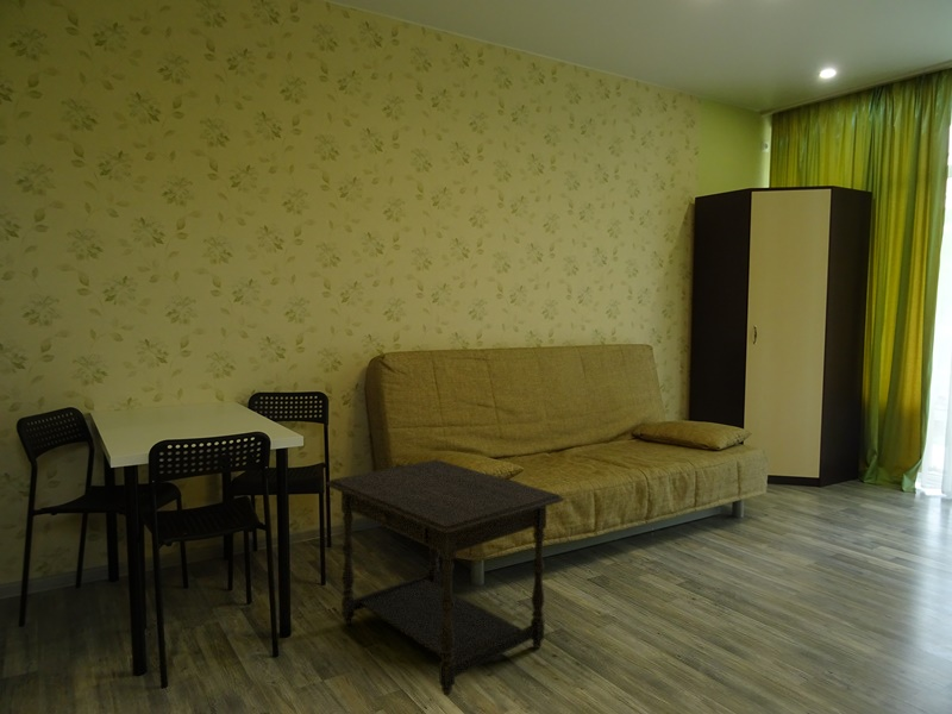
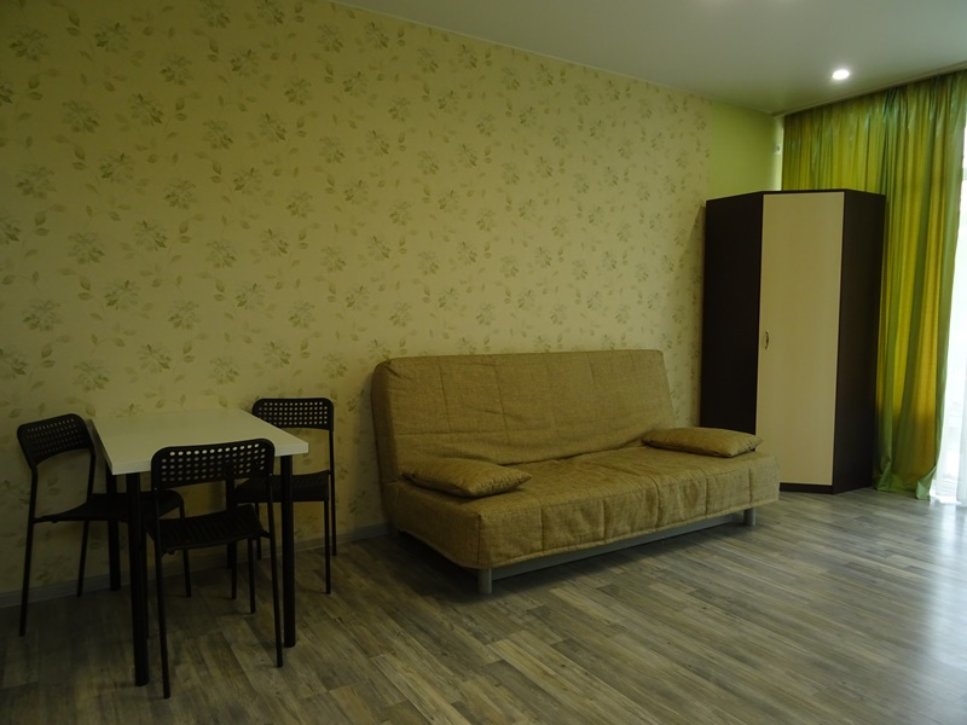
- side table [325,458,565,696]
